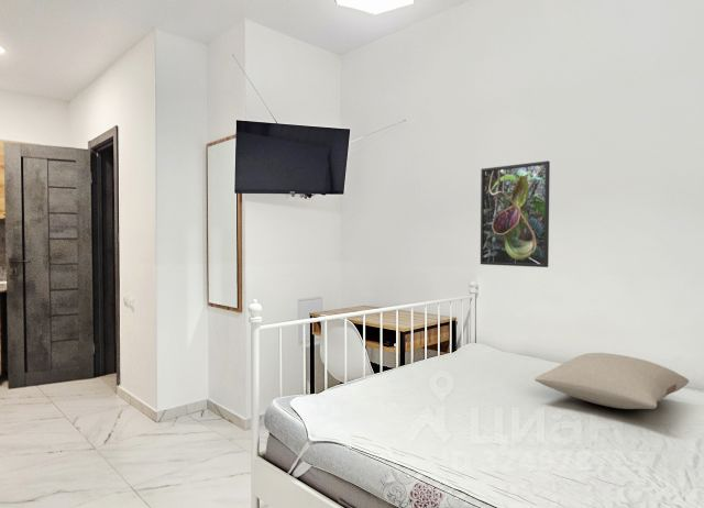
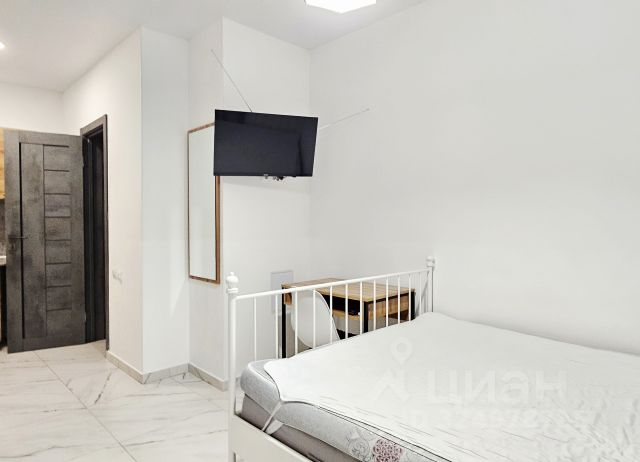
- pillow [534,352,690,410]
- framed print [480,159,551,268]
